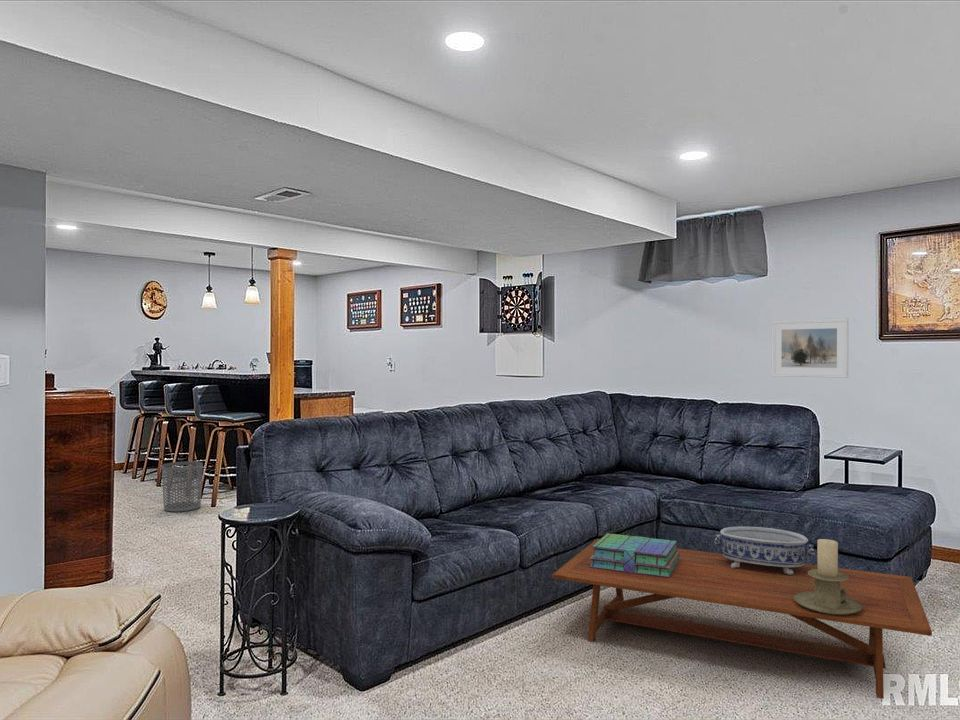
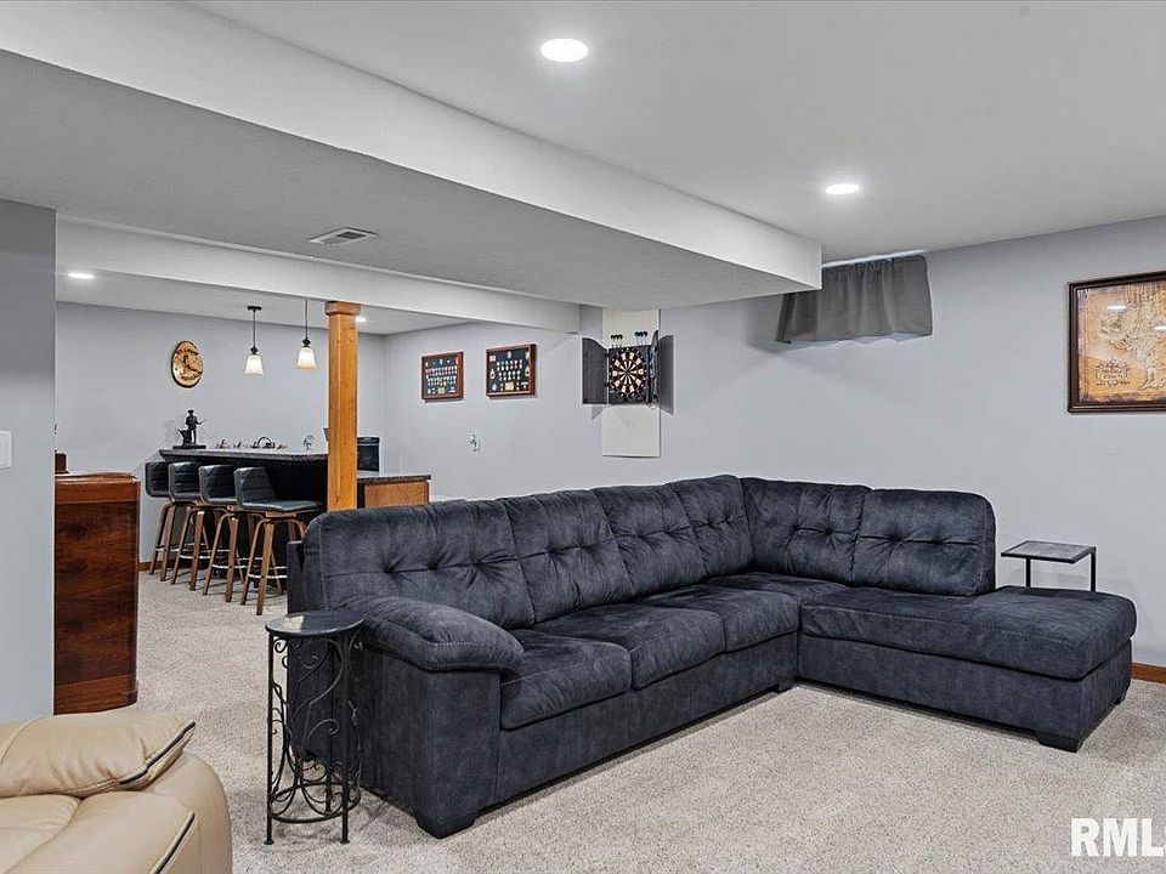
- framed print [771,317,849,379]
- waste bin [161,460,204,513]
- stack of books [590,532,679,577]
- candle holder [793,538,863,615]
- coffee table [551,538,933,700]
- decorative bowl [713,526,816,575]
